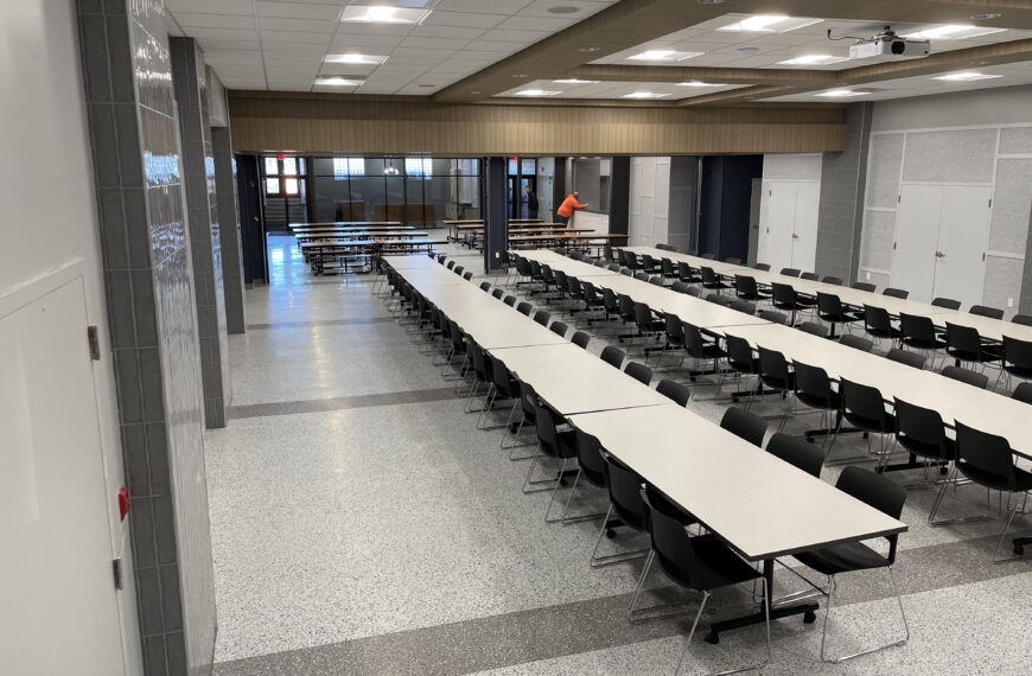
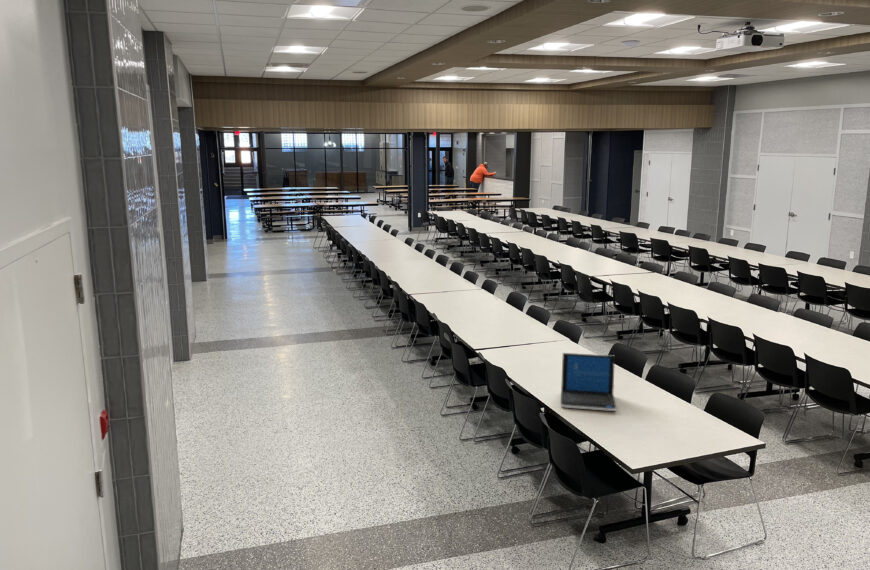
+ laptop [560,352,617,412]
